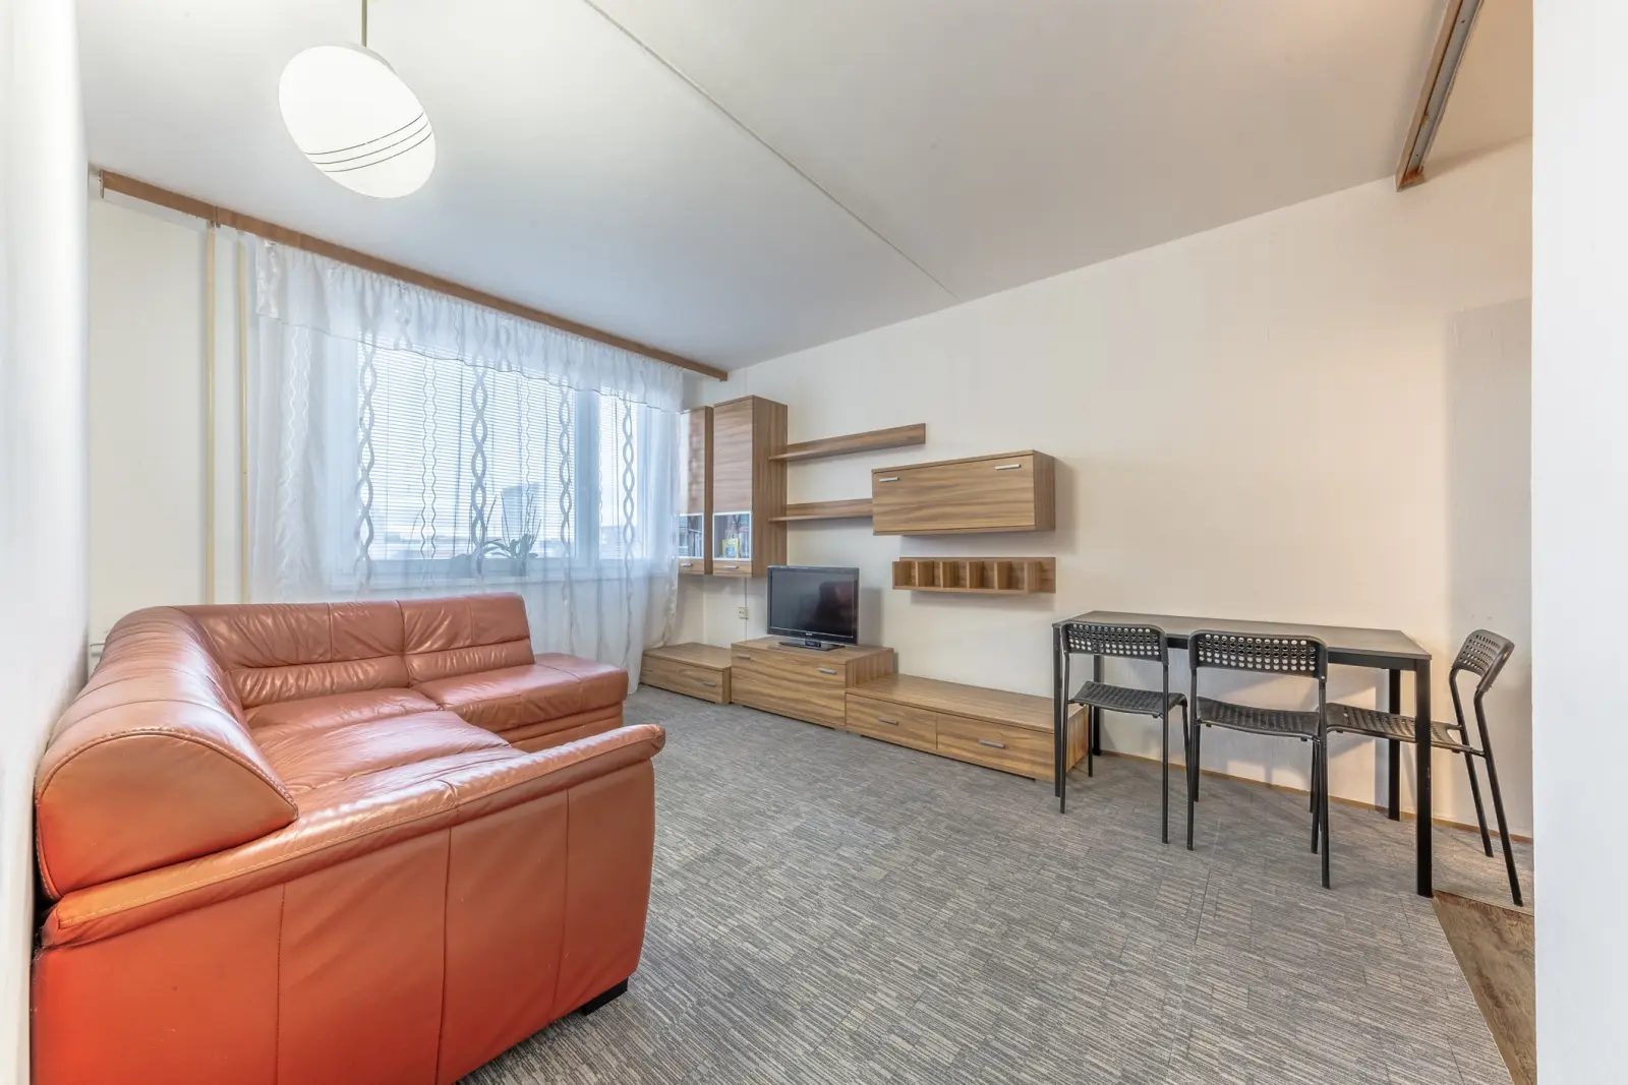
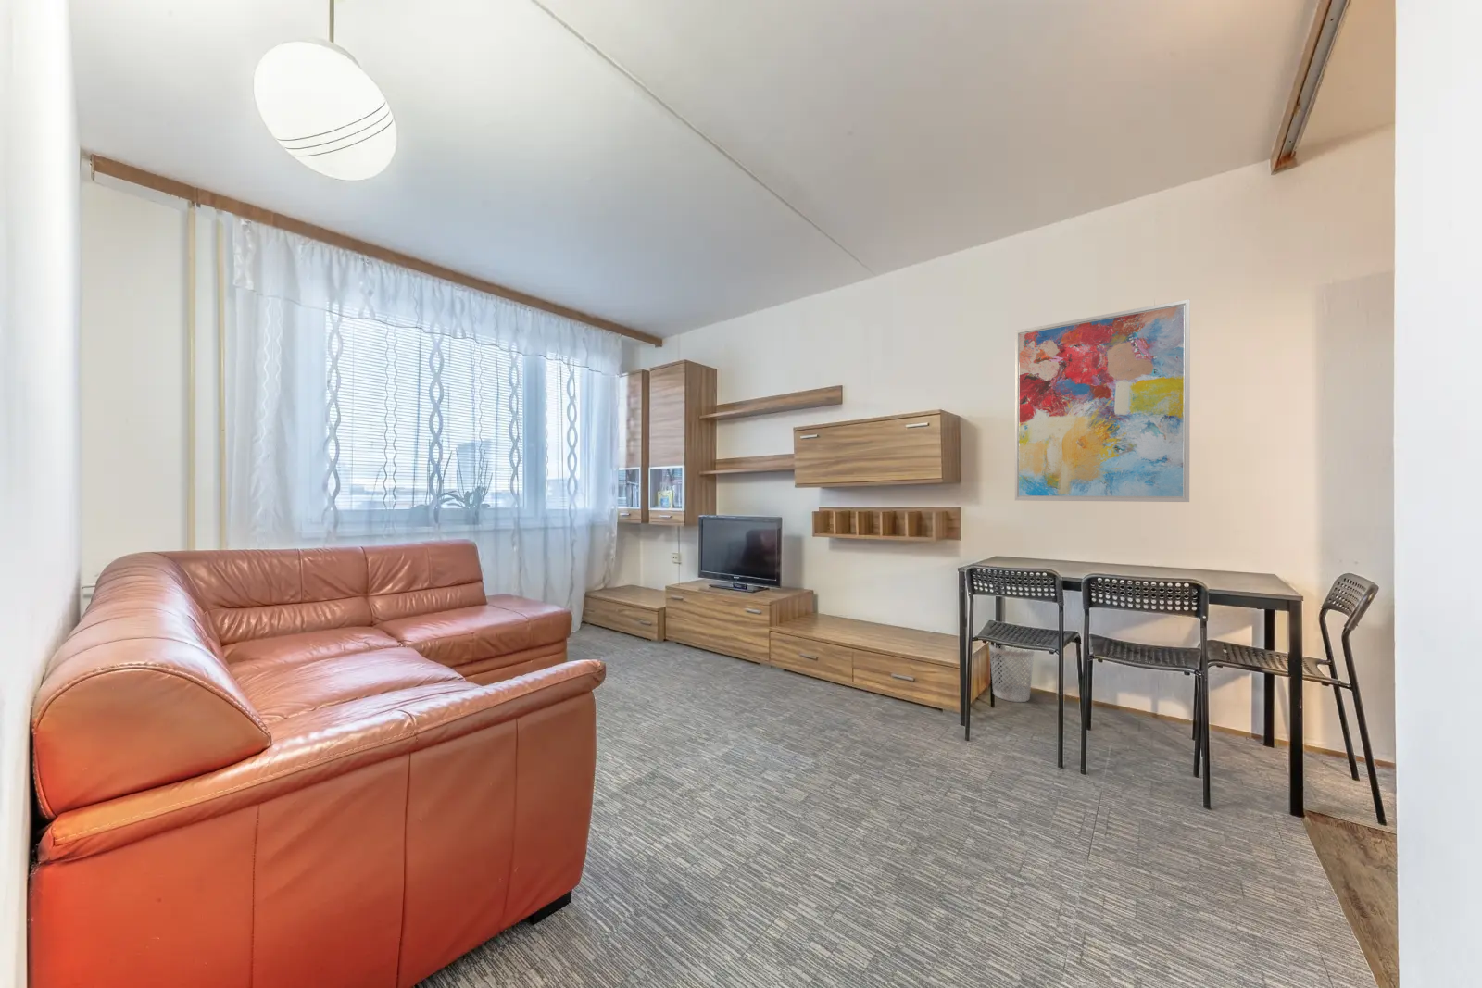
+ wastebasket [988,644,1034,702]
+ wall art [1014,298,1191,503]
